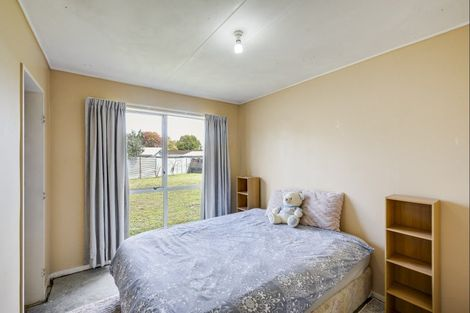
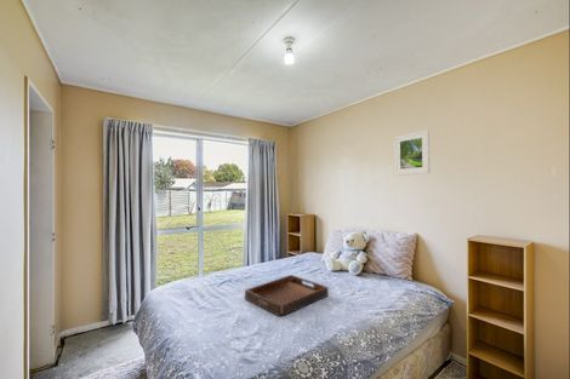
+ serving tray [244,274,330,317]
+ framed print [393,128,432,177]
